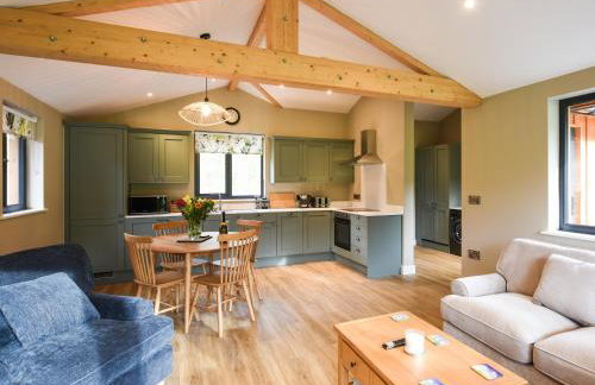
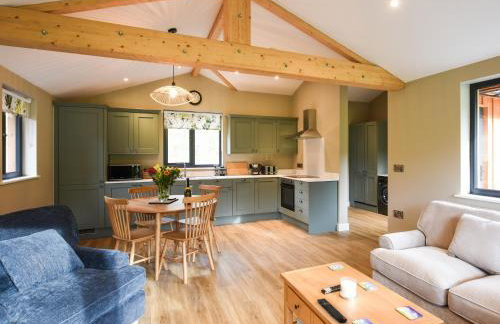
+ remote control [316,297,348,324]
